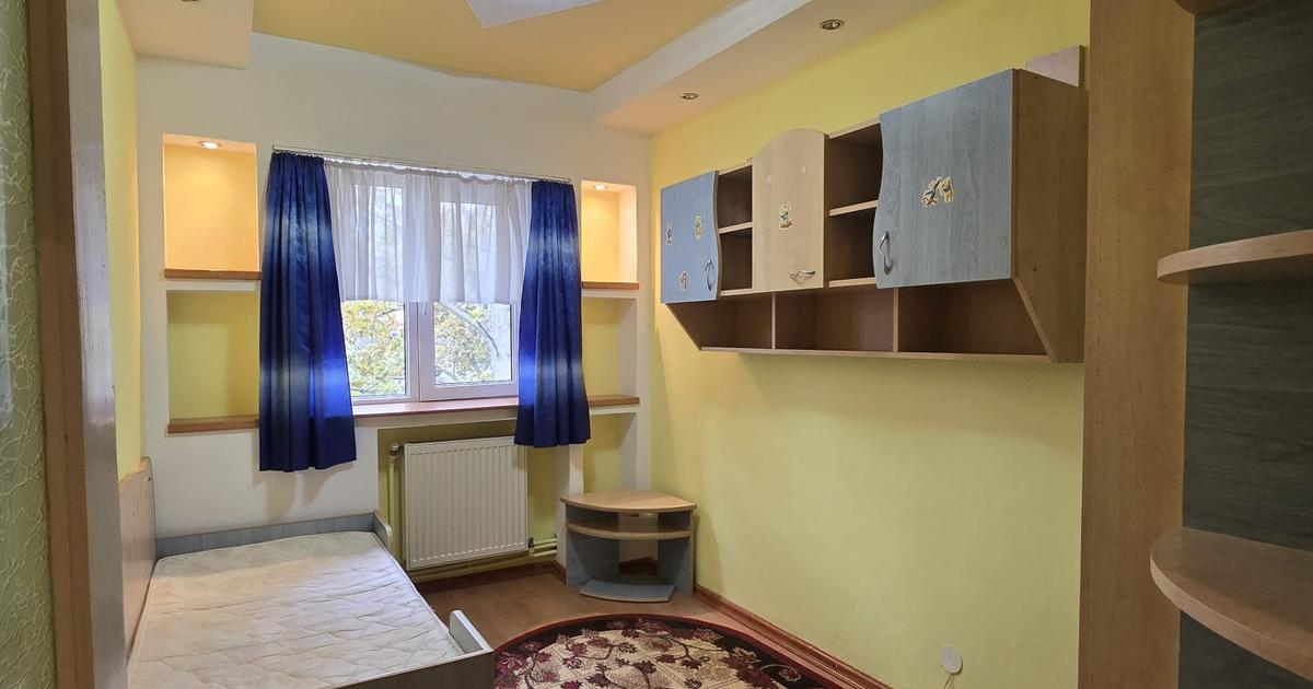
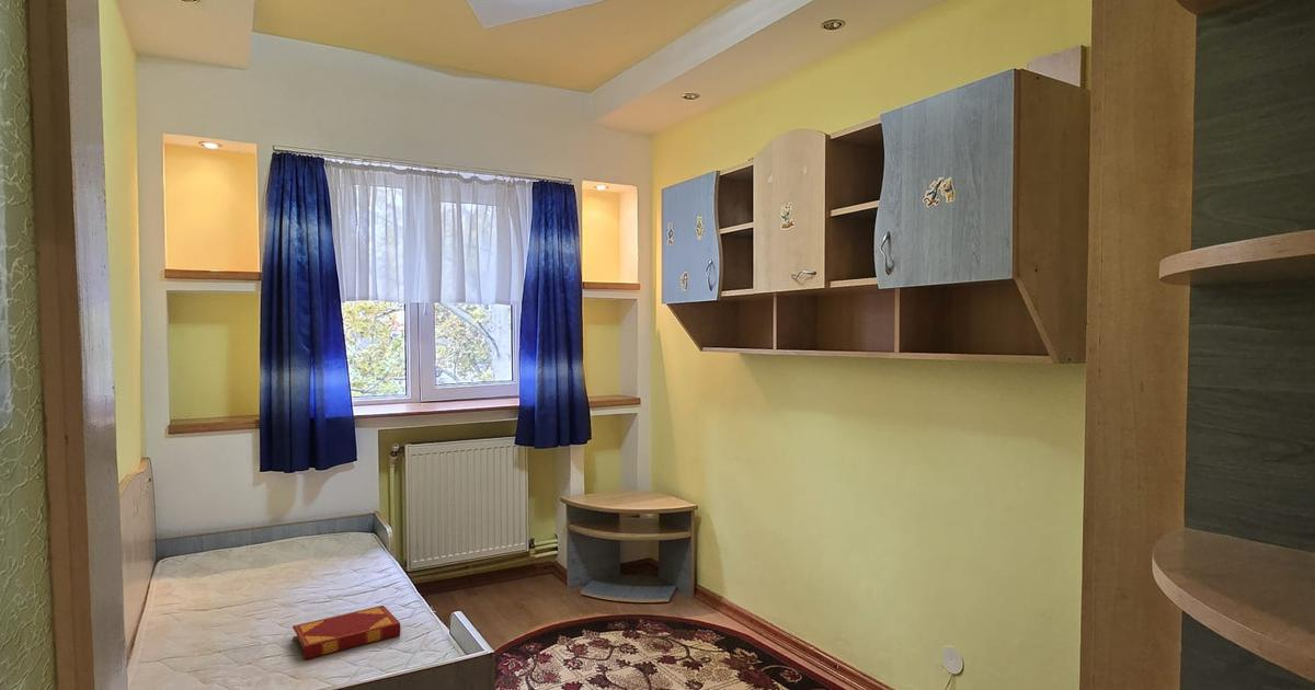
+ hardback book [291,605,401,660]
